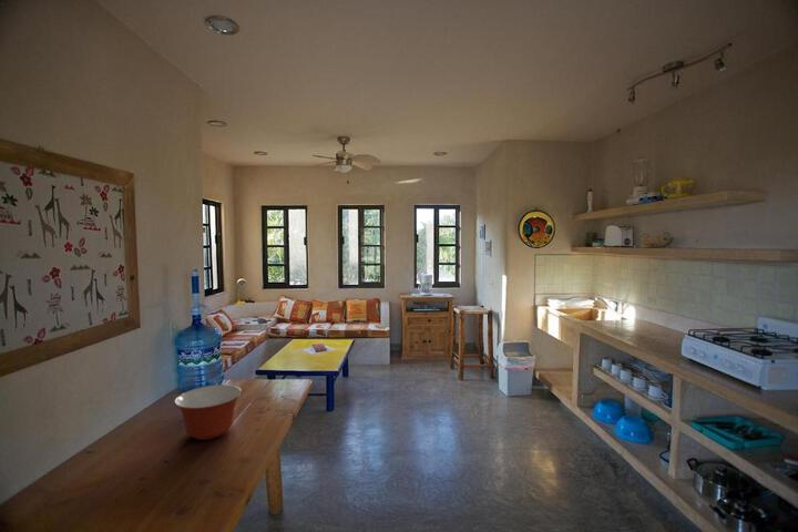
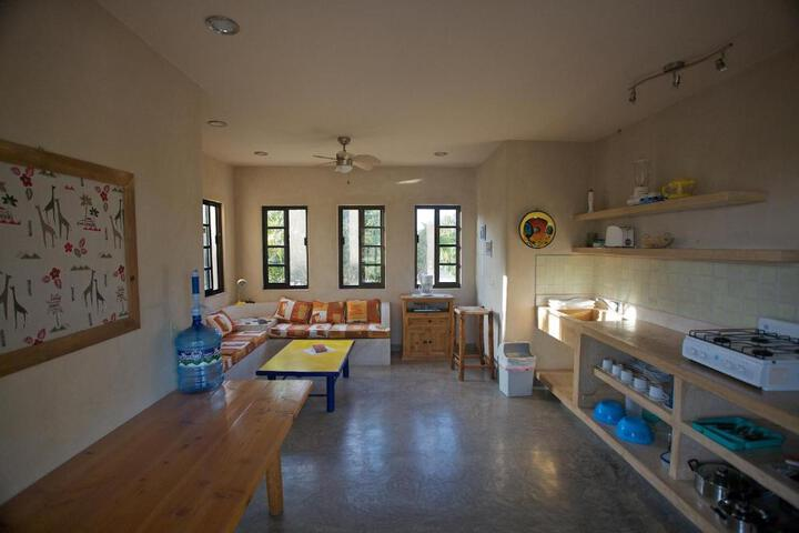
- mixing bowl [174,383,243,441]
